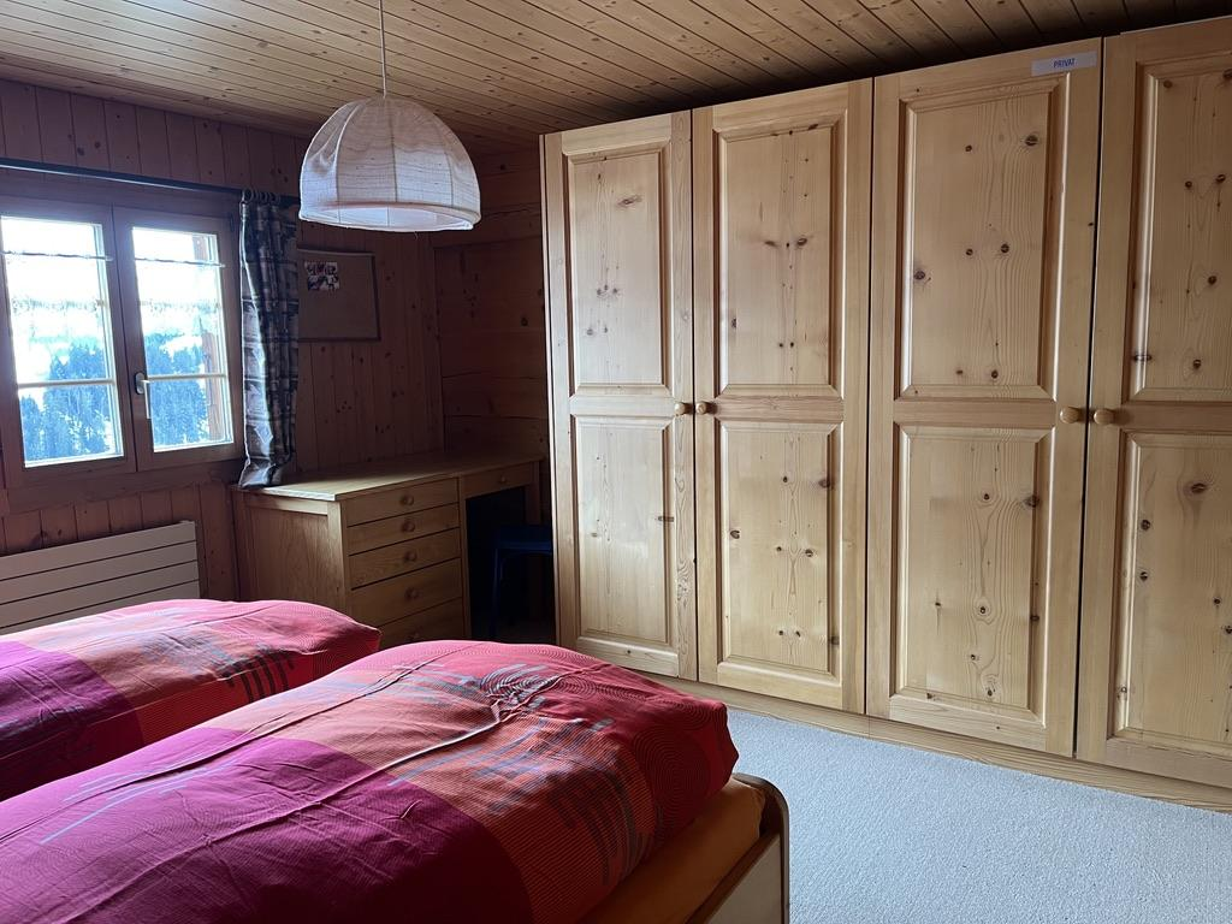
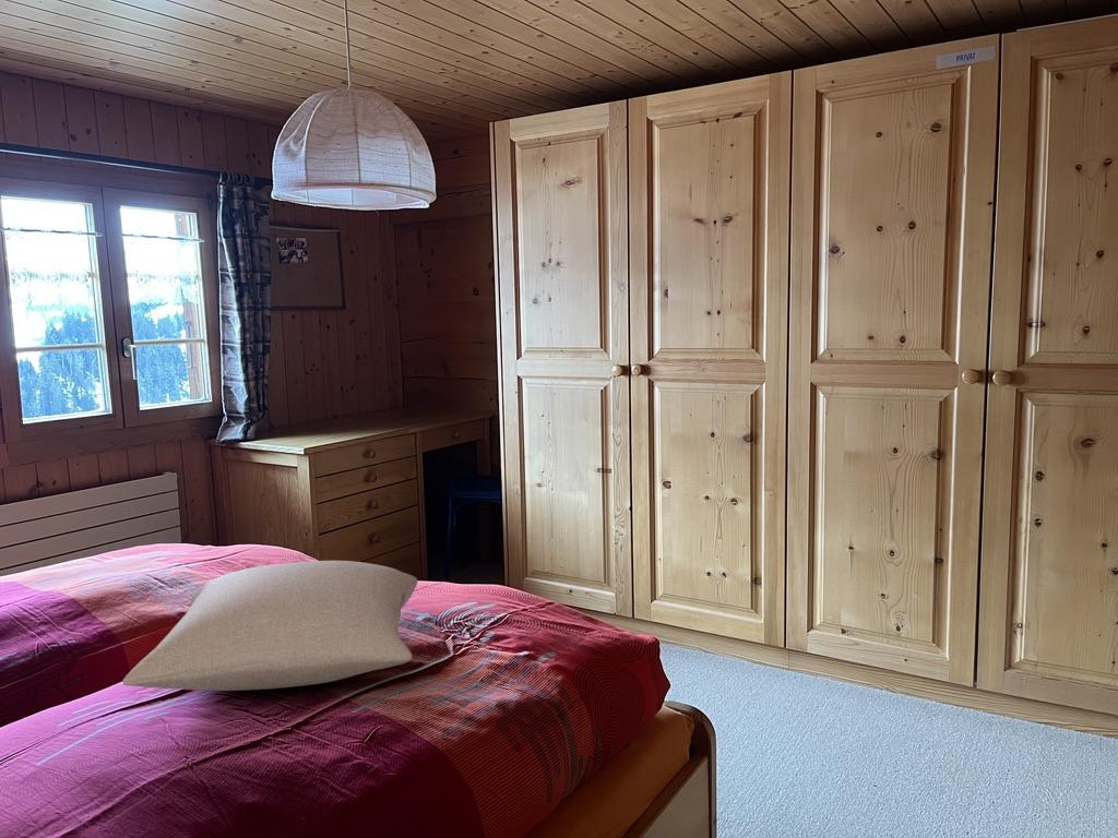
+ pillow [122,560,418,692]
